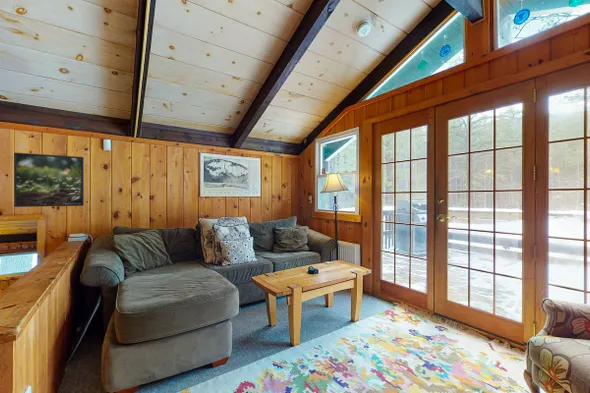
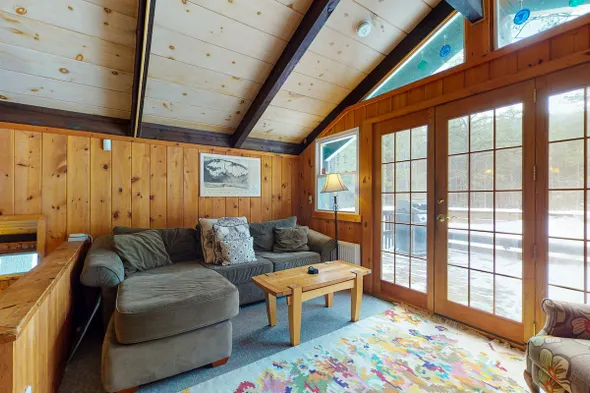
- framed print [13,152,85,208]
